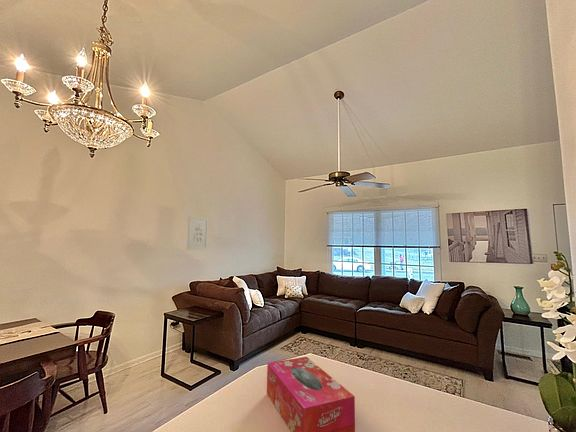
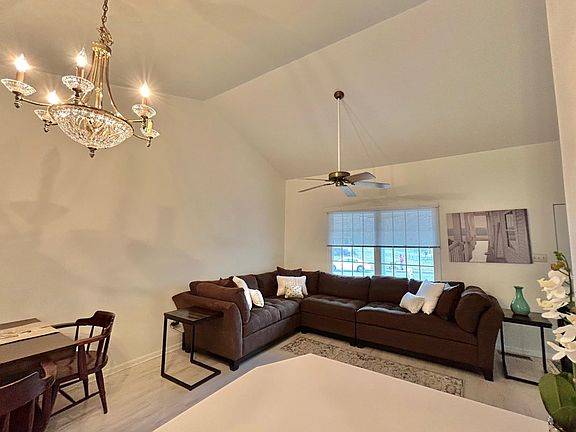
- tissue box [266,356,356,432]
- wall art [186,215,209,250]
